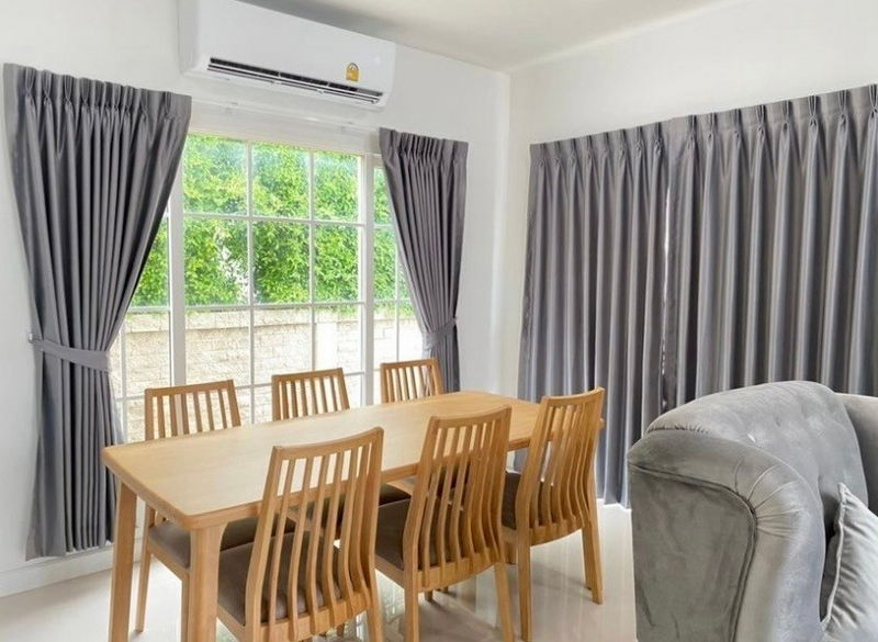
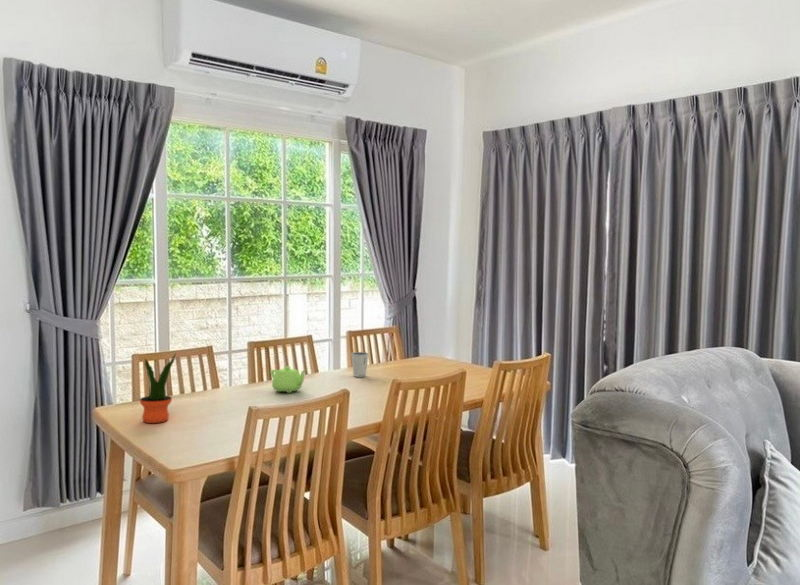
+ dixie cup [350,351,370,378]
+ potted plant [139,351,177,424]
+ teapot [269,365,307,394]
